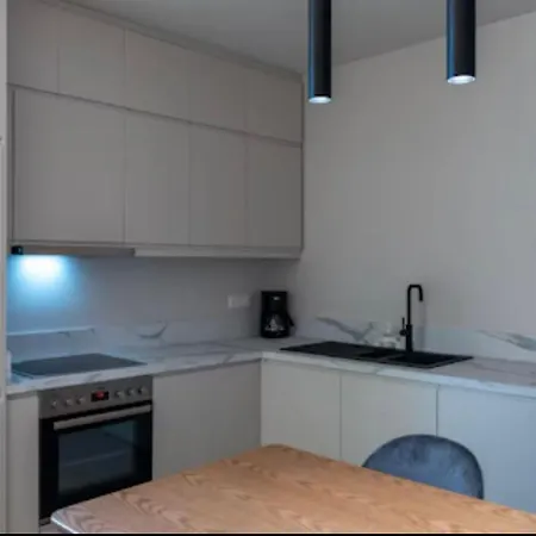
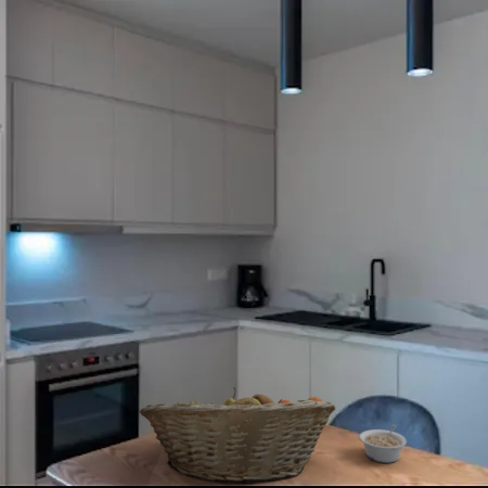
+ fruit basket [139,386,336,485]
+ legume [358,424,408,464]
